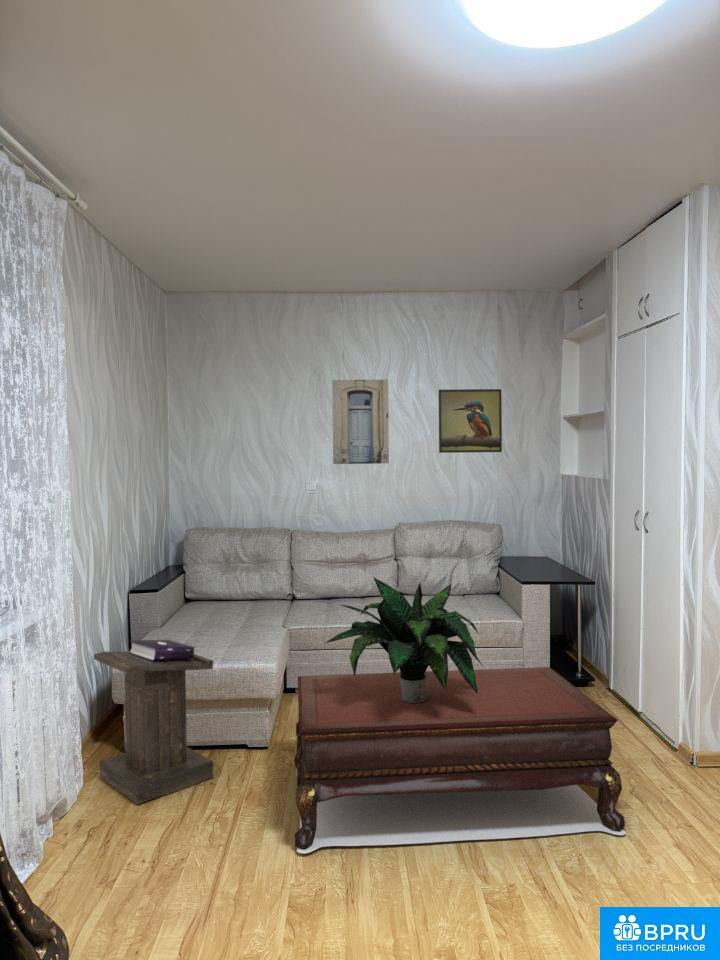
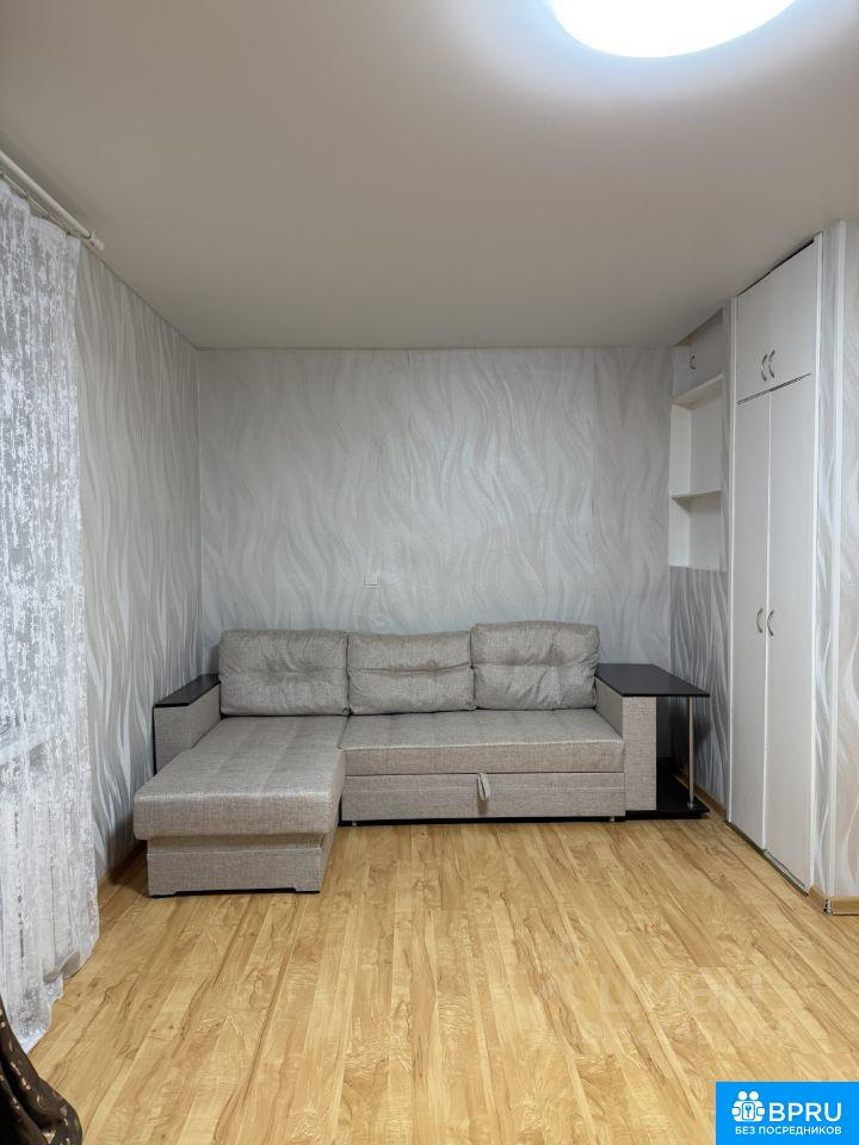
- potted plant [324,576,484,703]
- coffee table [293,666,626,854]
- wall art [331,379,390,465]
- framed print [438,388,503,454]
- lectern [93,639,214,805]
